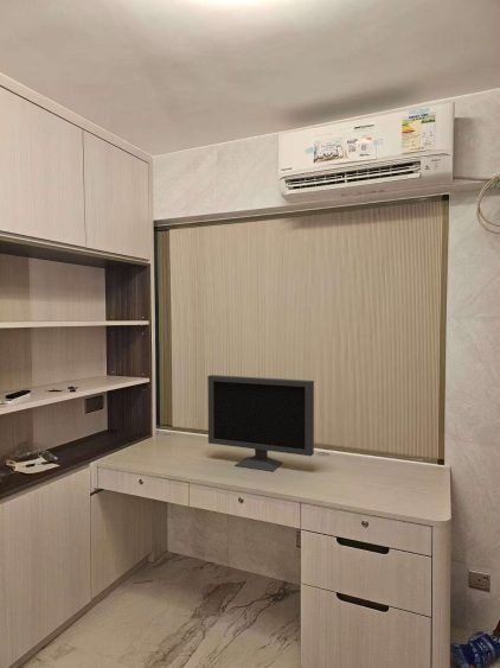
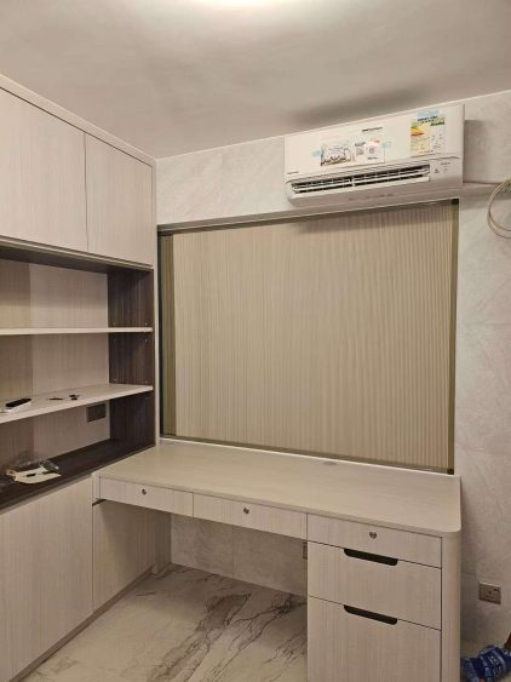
- monitor [206,374,315,472]
